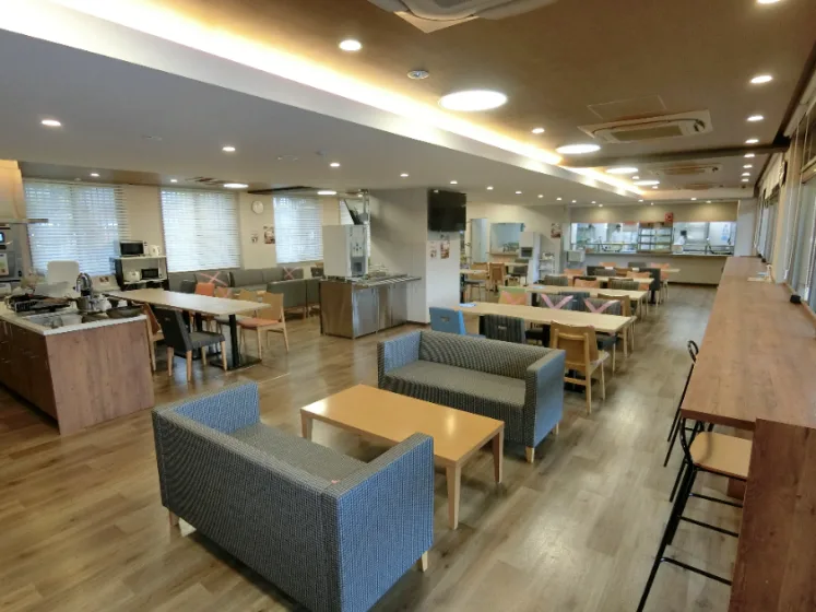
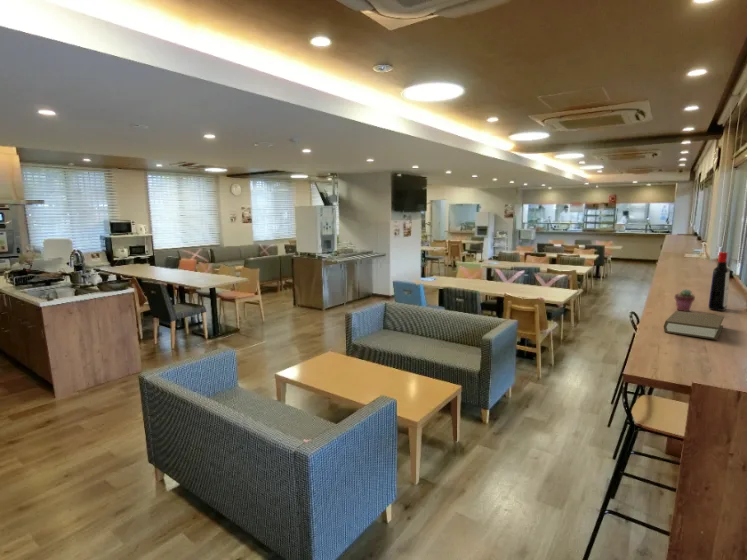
+ book [663,310,725,341]
+ potted succulent [674,289,696,312]
+ liquor bottle [708,251,731,312]
